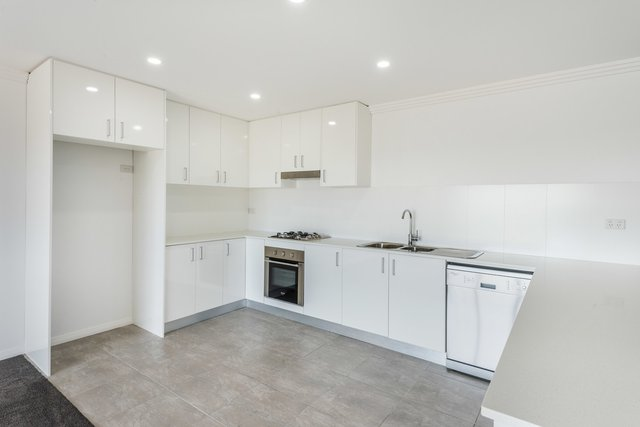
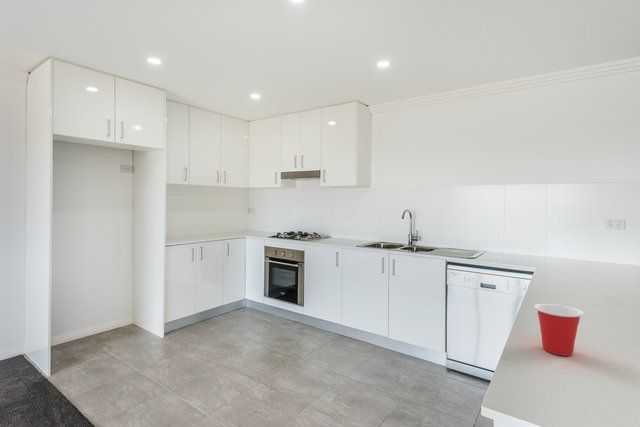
+ cup [533,302,585,357]
